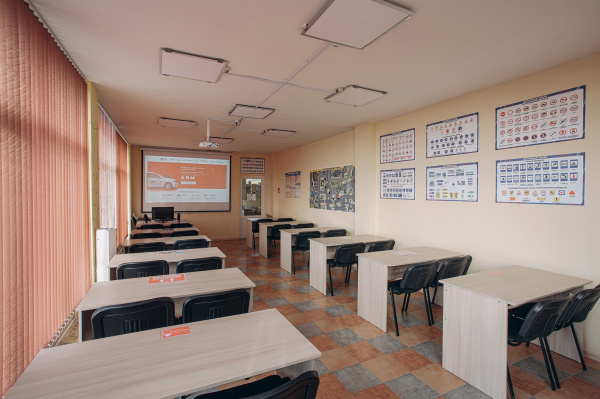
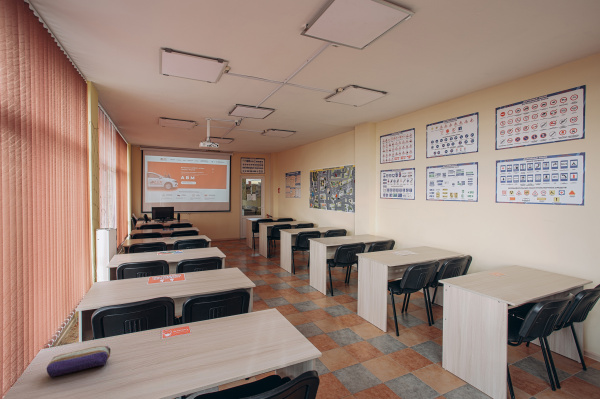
+ pencil case [46,345,111,378]
